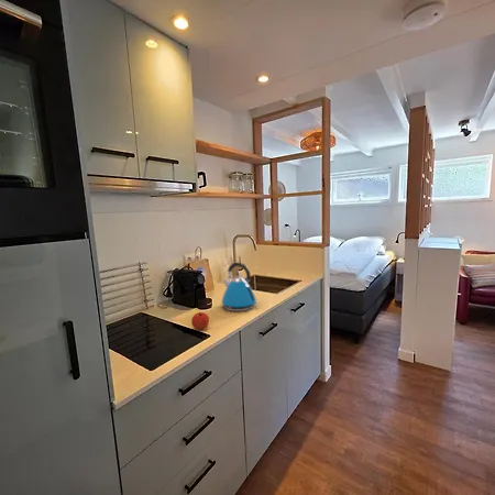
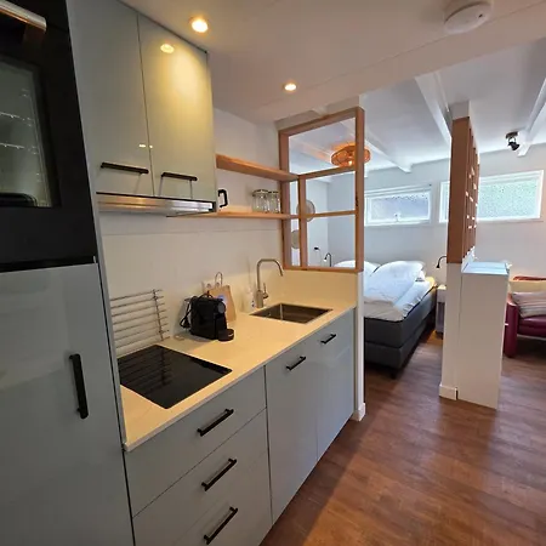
- apple [190,311,210,331]
- kettle [220,262,258,312]
